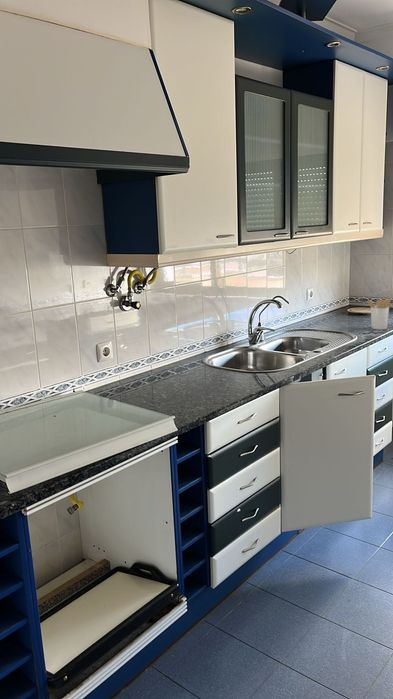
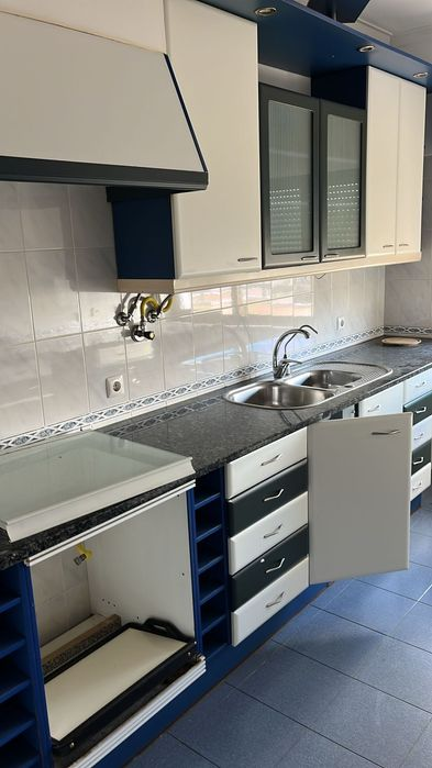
- utensil holder [367,296,392,331]
